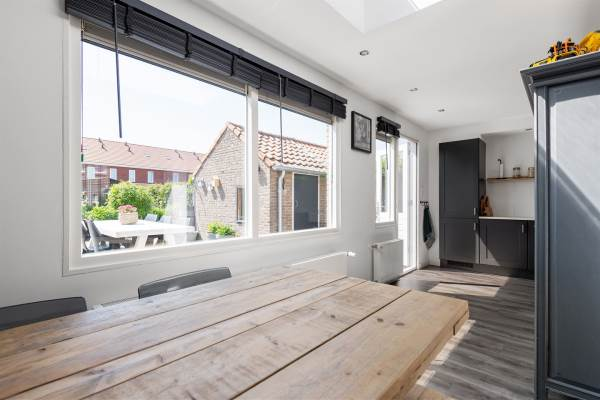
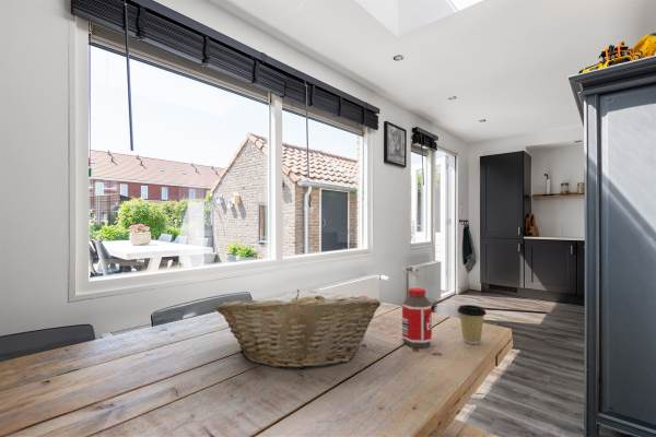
+ coffee cup [456,304,488,345]
+ bottle [401,287,433,349]
+ fruit basket [215,288,382,370]
